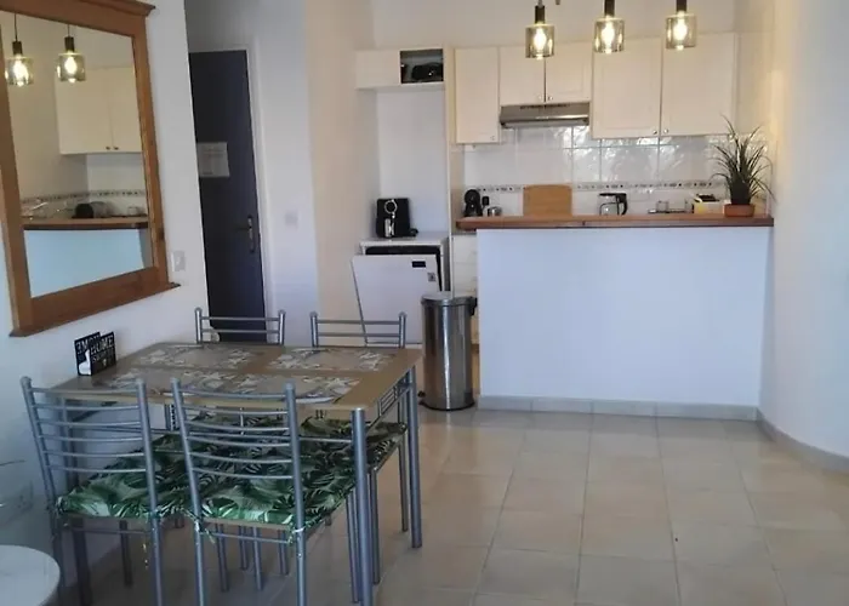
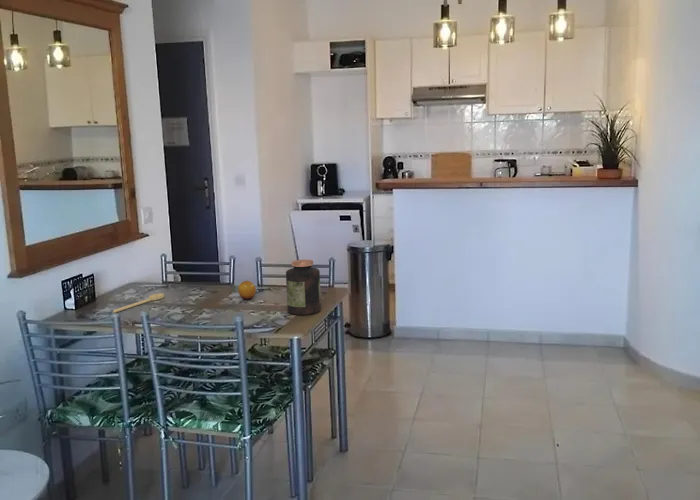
+ fruit [237,280,257,301]
+ spoon [112,292,165,314]
+ jar [285,258,322,316]
